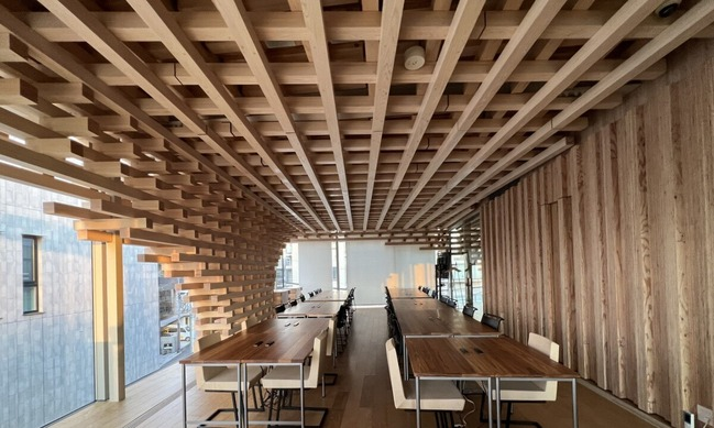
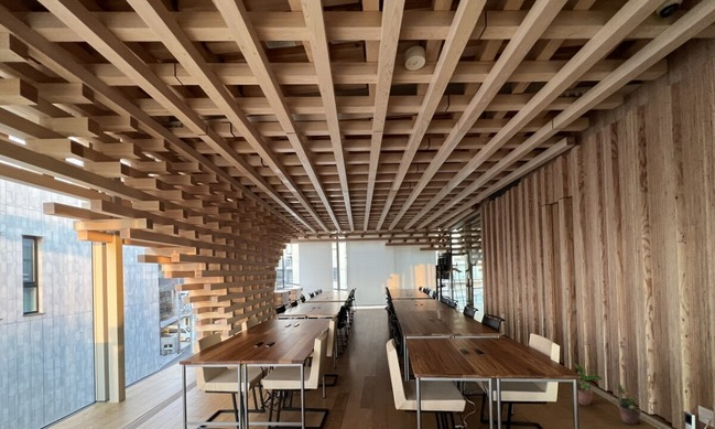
+ potted plant [615,384,642,426]
+ potted plant [572,362,603,406]
